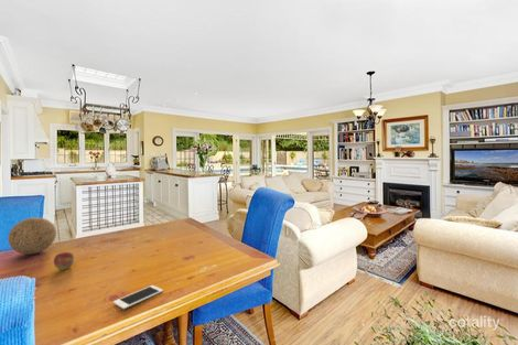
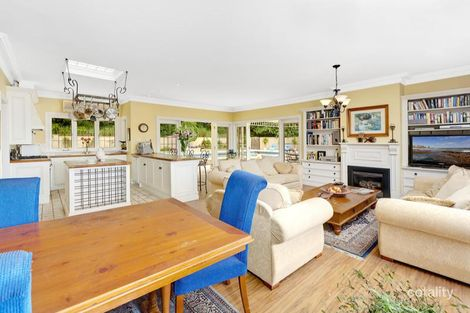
- cell phone [112,284,164,310]
- fruit [53,251,75,271]
- decorative ball [7,216,57,256]
